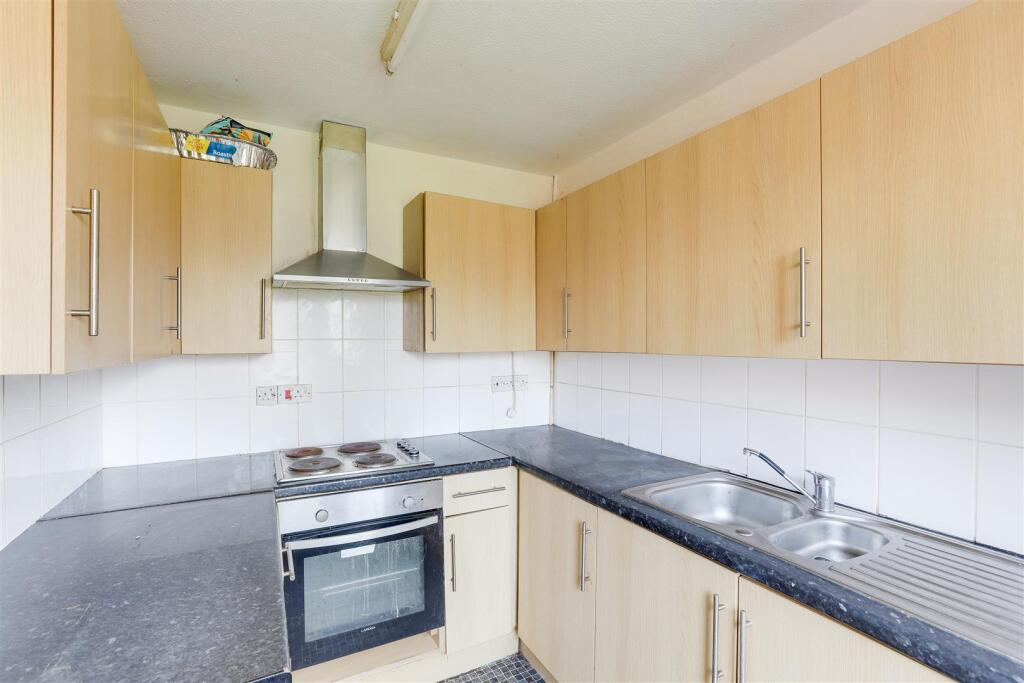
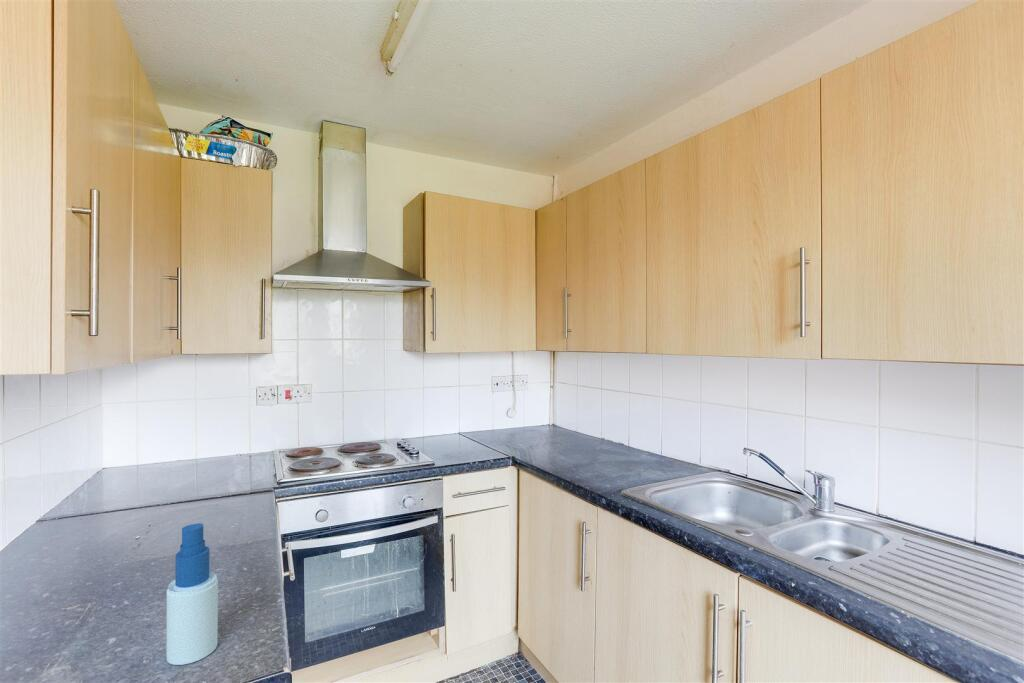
+ spray bottle [165,522,219,666]
